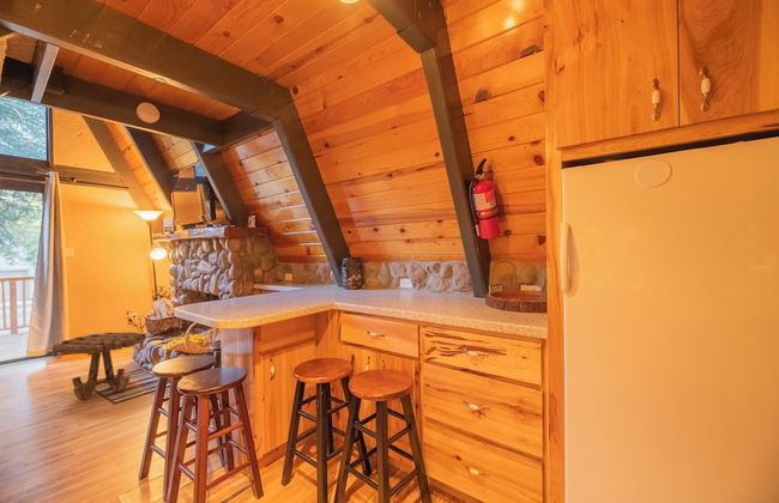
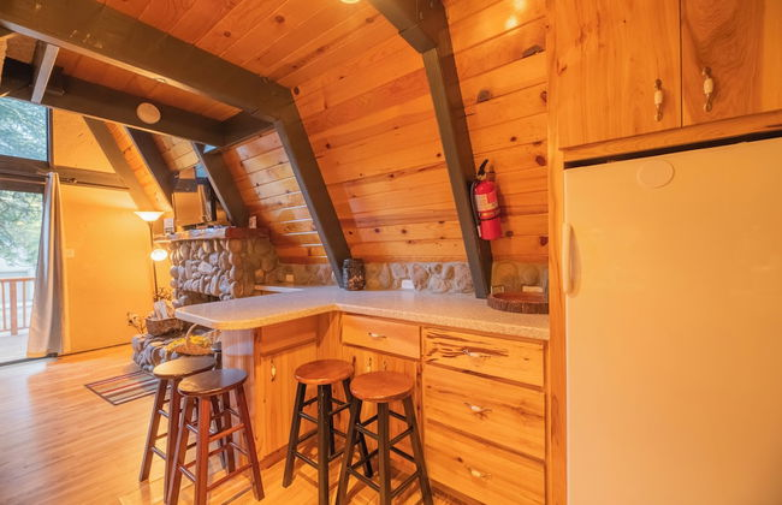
- side table [52,332,147,400]
